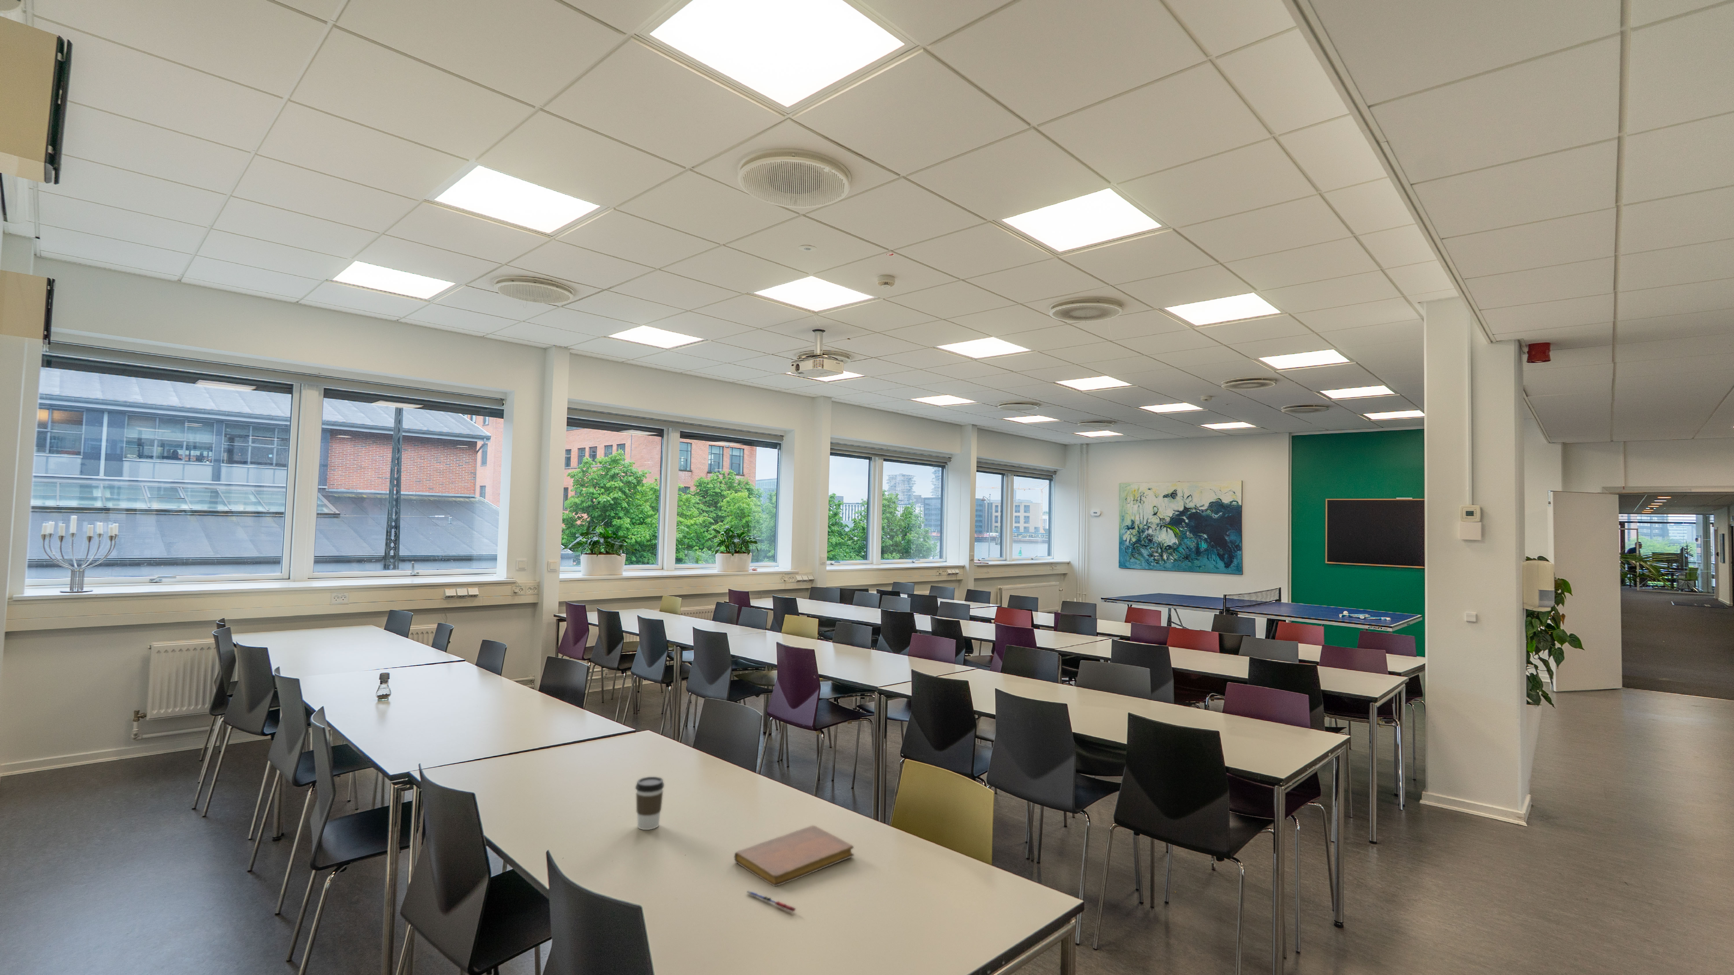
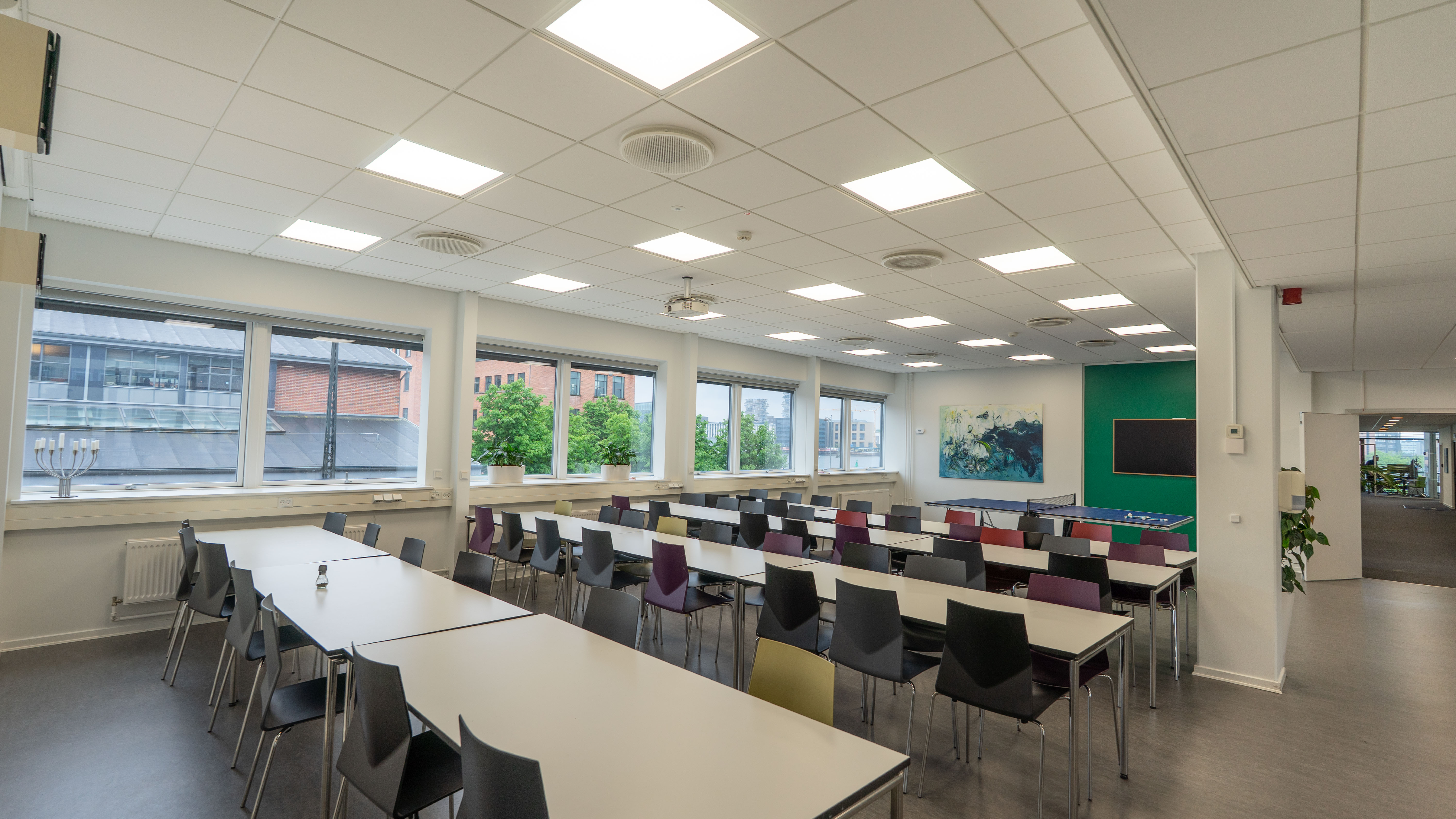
- pen [746,890,797,912]
- notebook [734,825,854,887]
- coffee cup [635,776,665,830]
